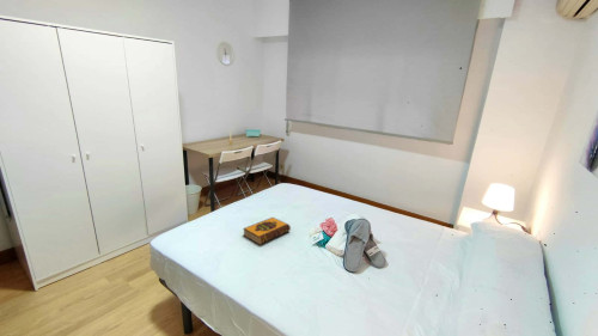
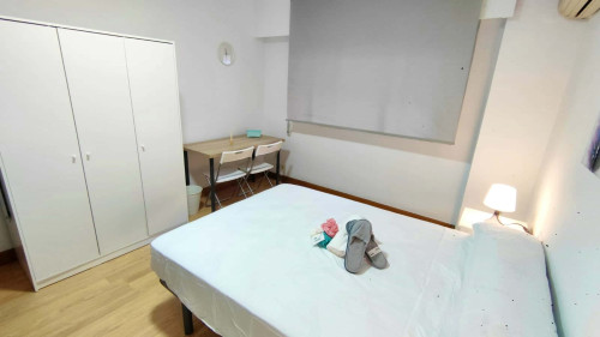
- hardback book [242,216,292,246]
